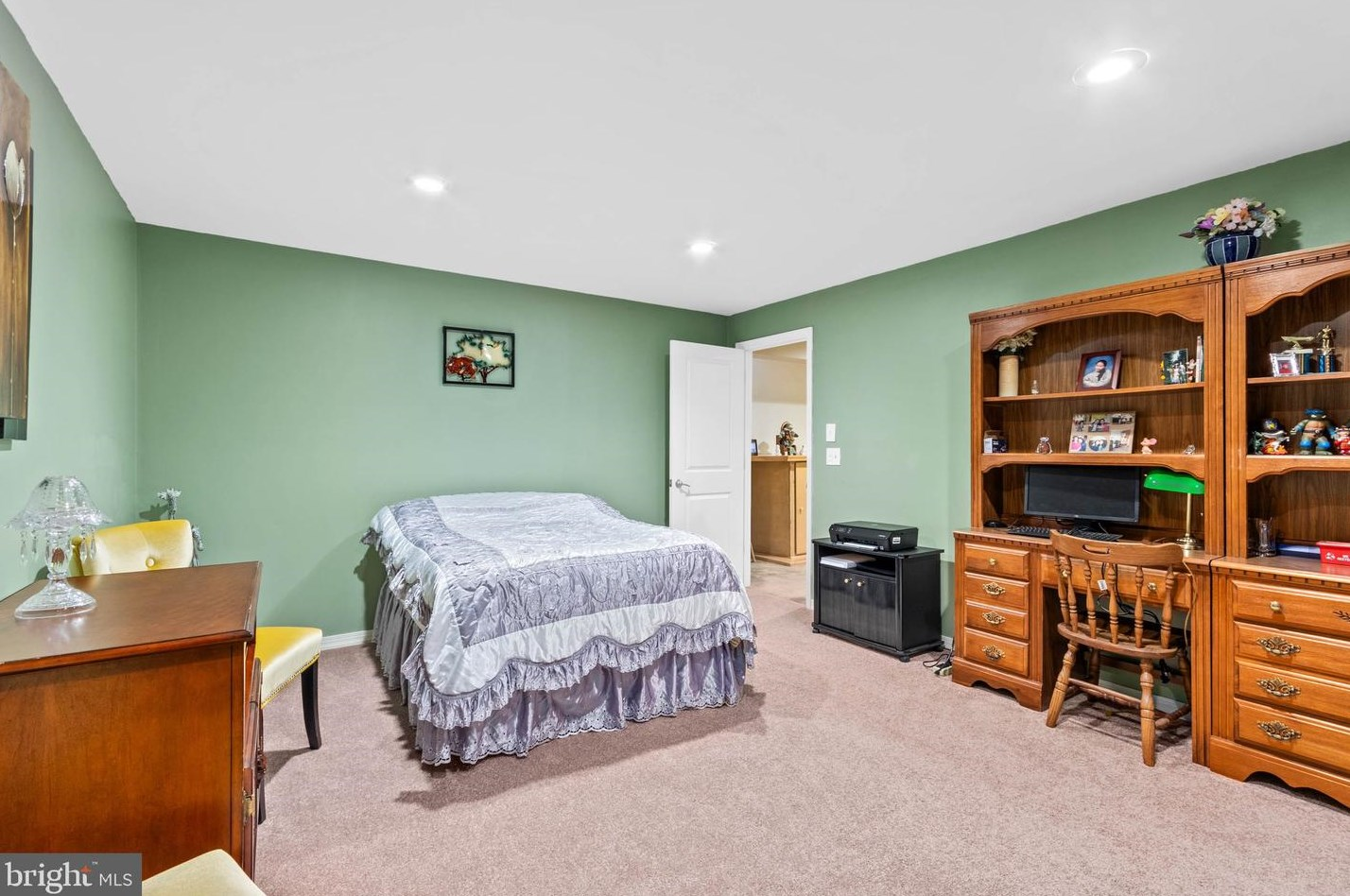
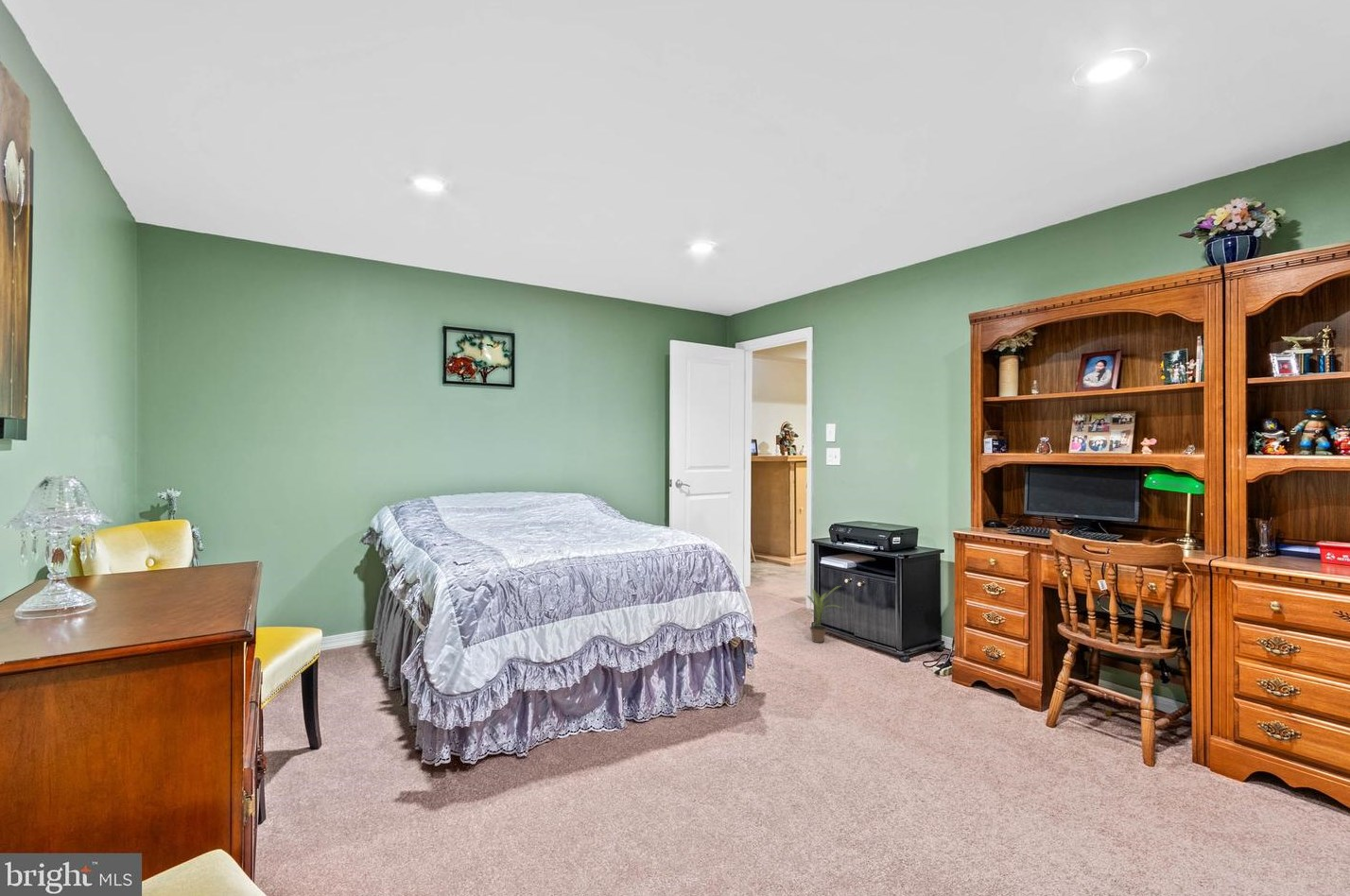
+ potted plant [804,585,842,644]
